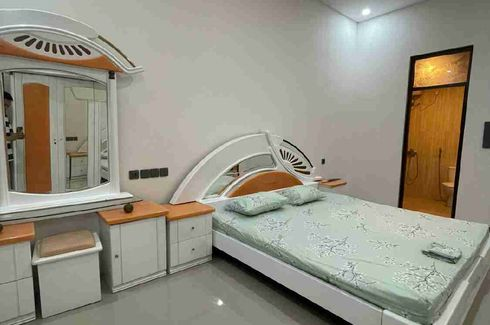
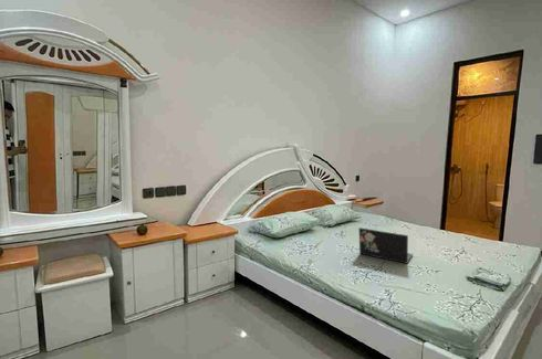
+ laptop [357,226,414,265]
